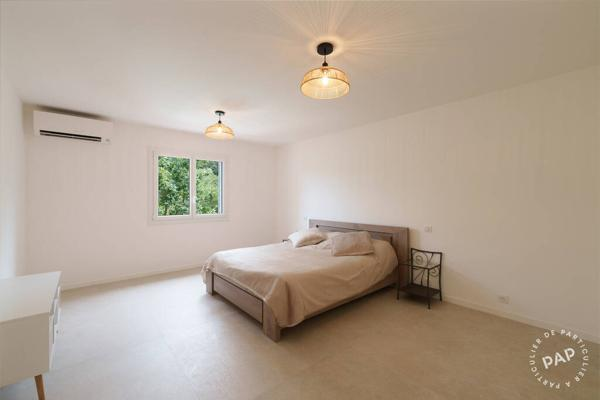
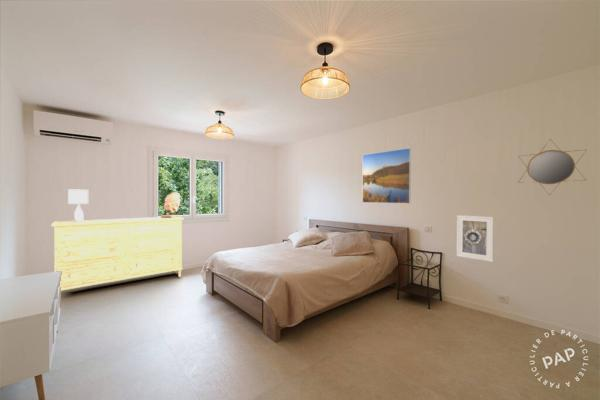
+ home mirror [517,138,587,196]
+ sculpture bust [160,191,181,218]
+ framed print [361,147,412,205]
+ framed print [456,214,495,263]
+ lamp [67,188,89,222]
+ dresser [50,216,185,291]
